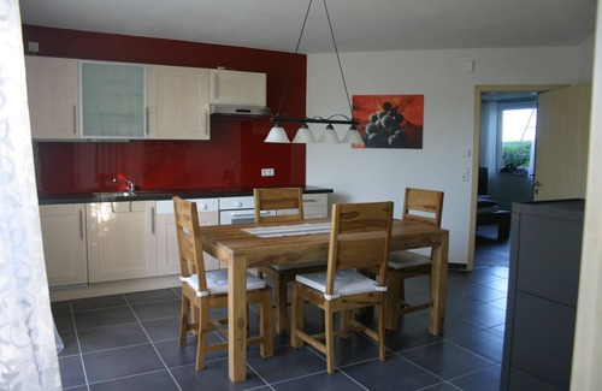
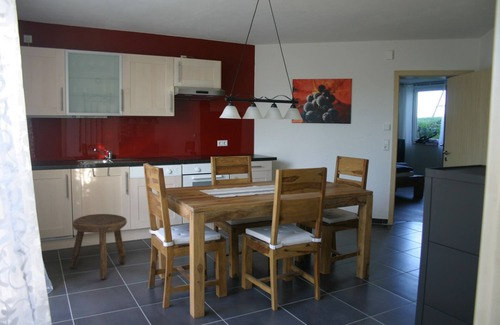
+ stool [69,213,128,280]
